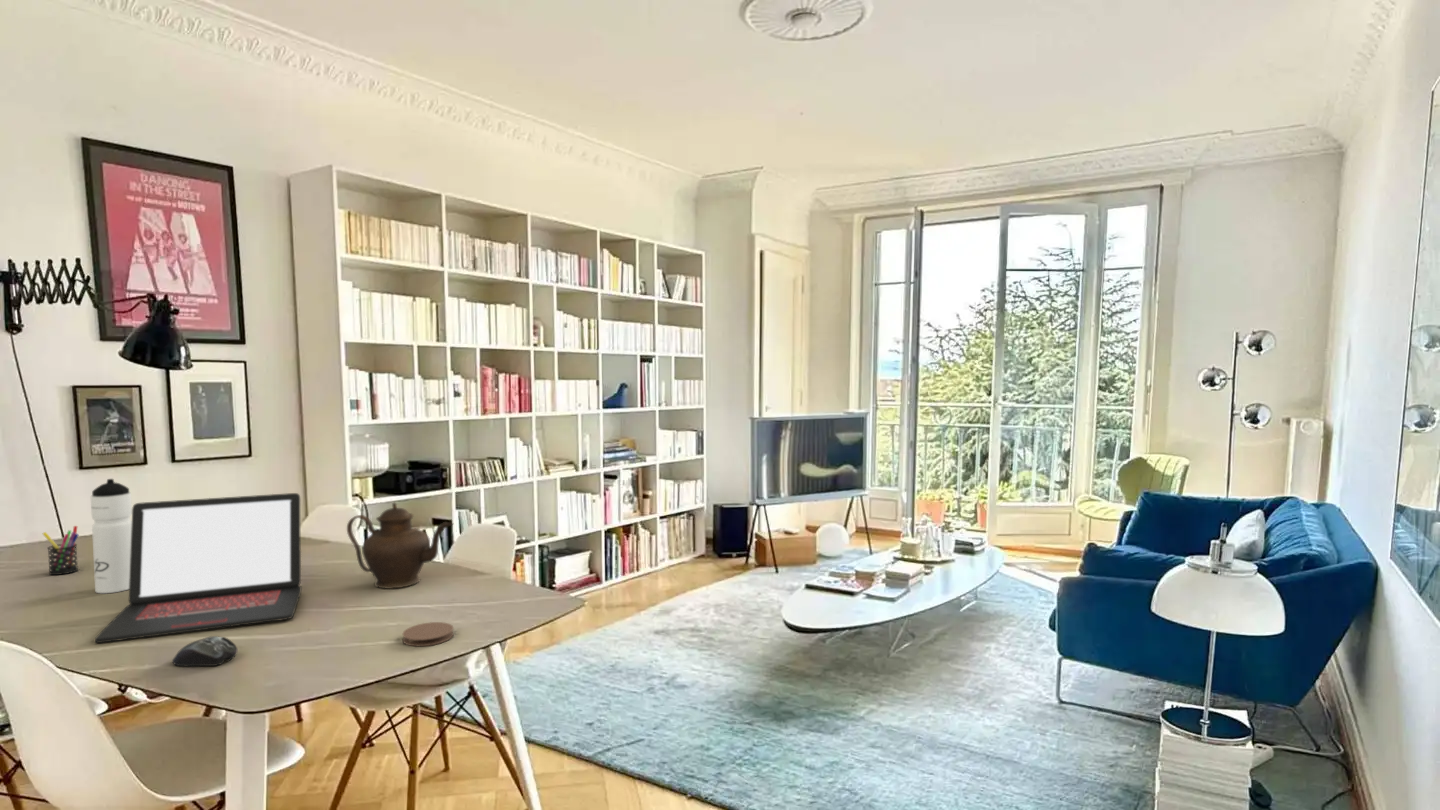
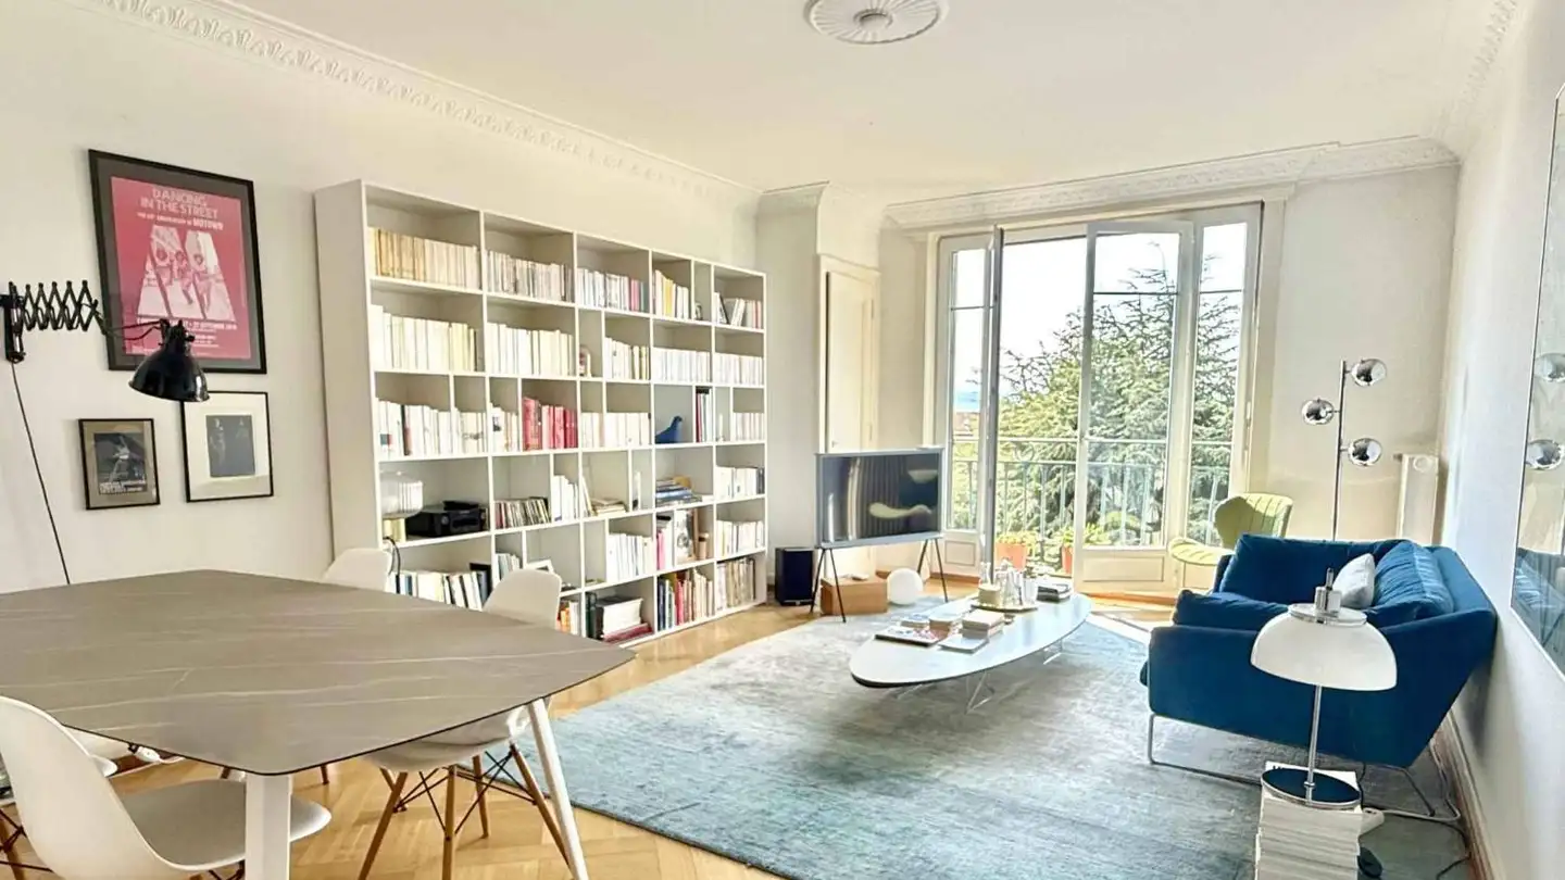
- water bottle [90,478,133,594]
- coaster [402,621,455,647]
- teapot [346,502,455,590]
- laptop [94,492,302,644]
- pen holder [42,525,80,576]
- computer mouse [171,635,239,667]
